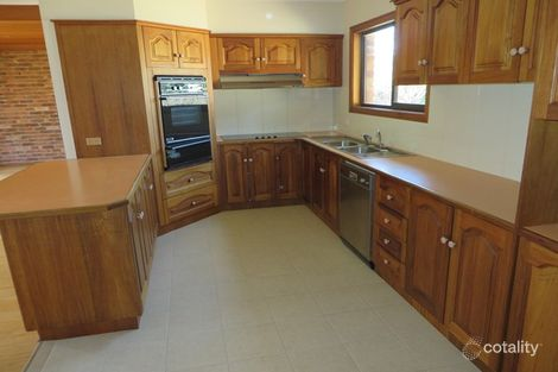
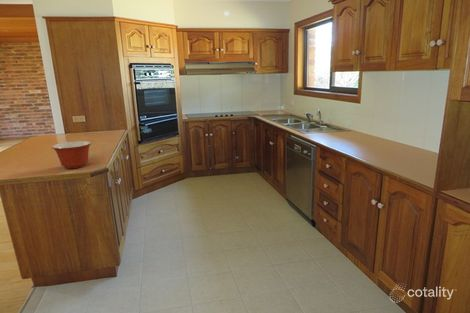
+ mixing bowl [51,140,92,170]
